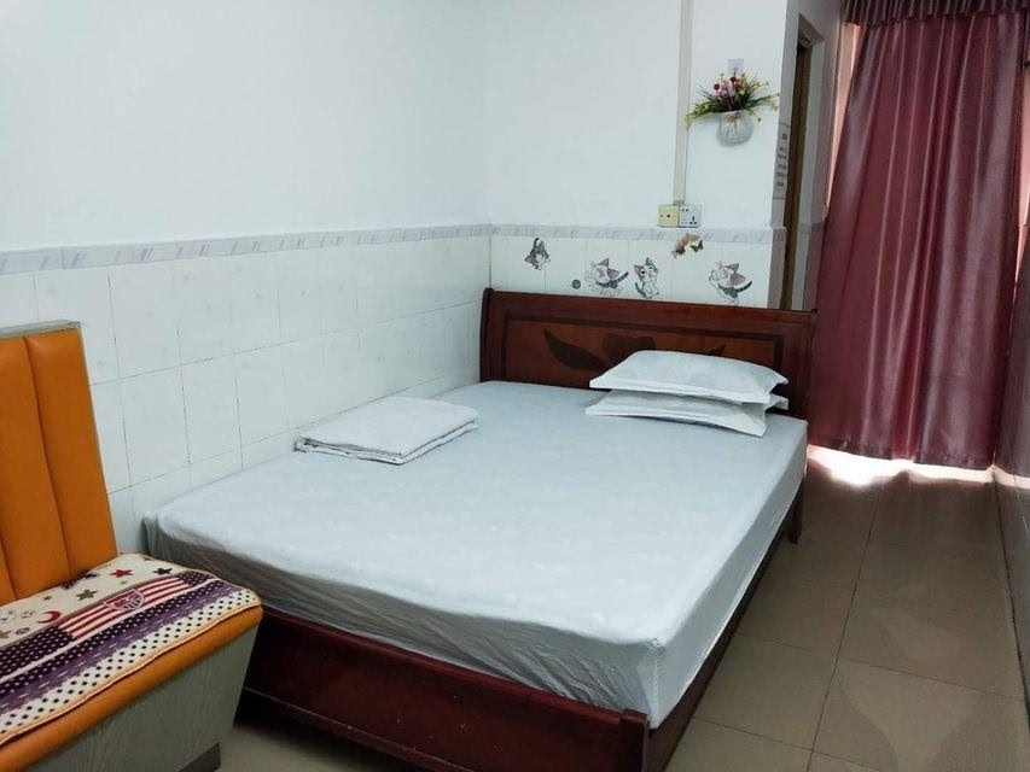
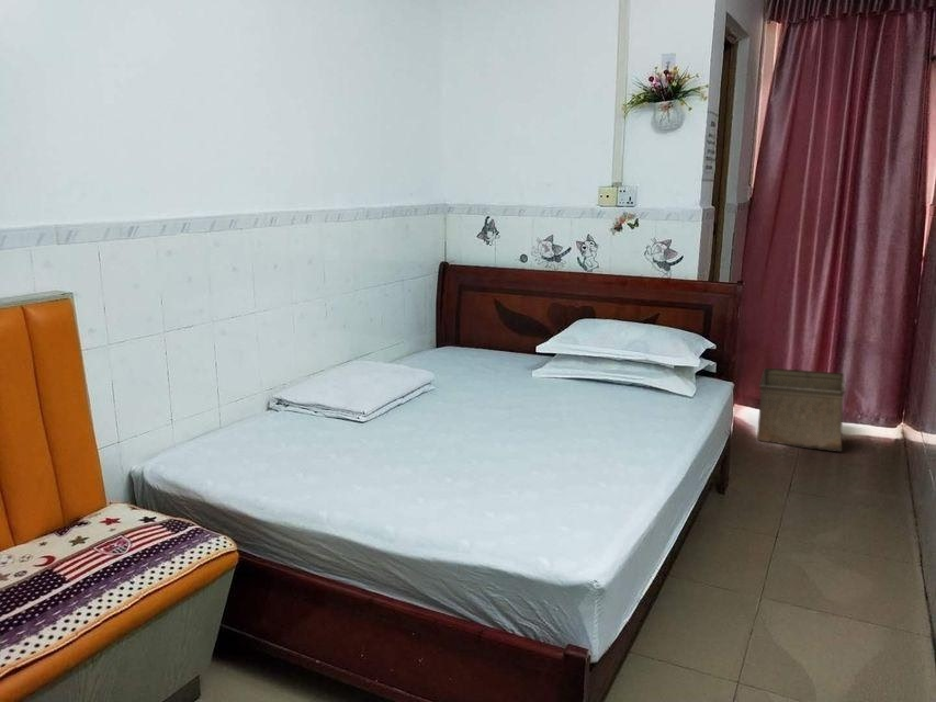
+ storage bin [756,367,846,452]
